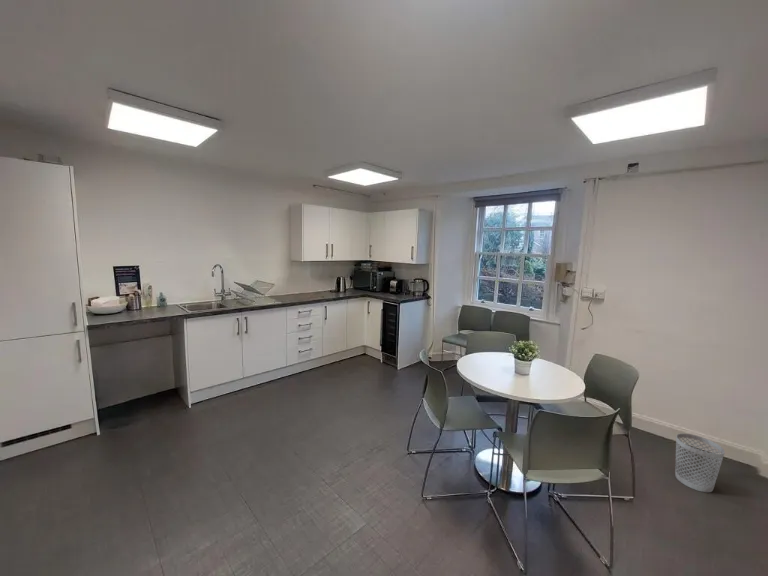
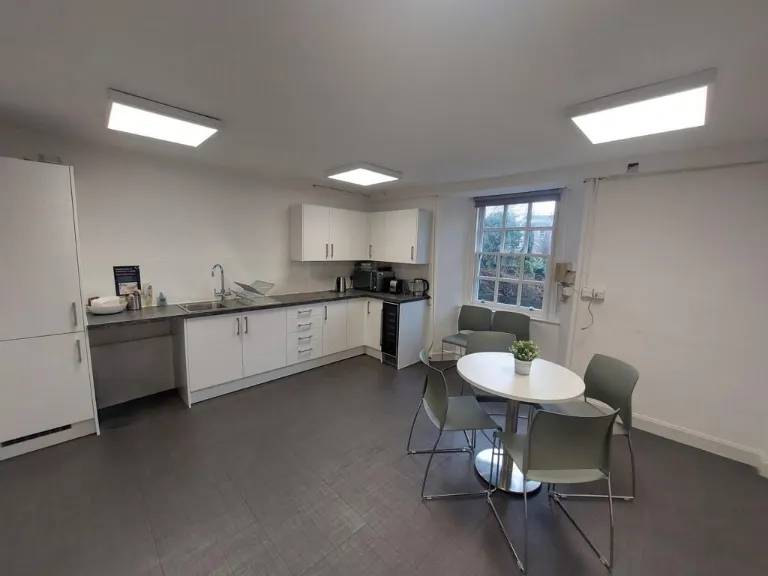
- wastebasket [674,432,726,493]
